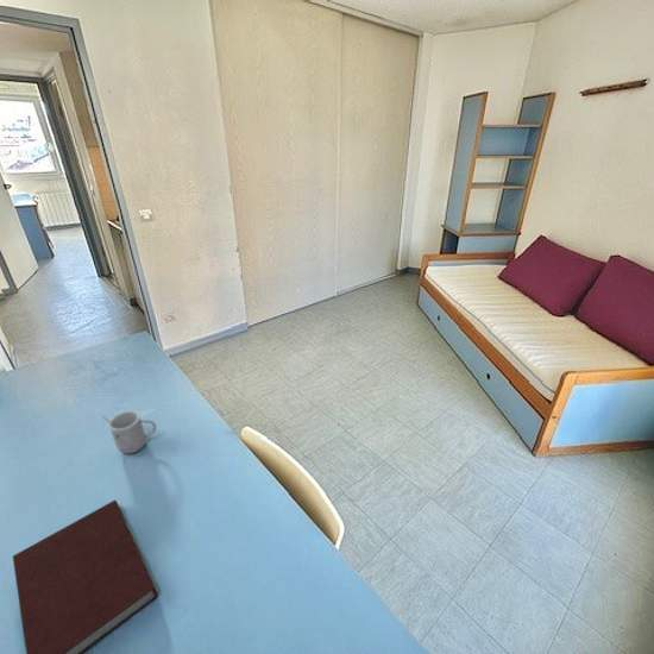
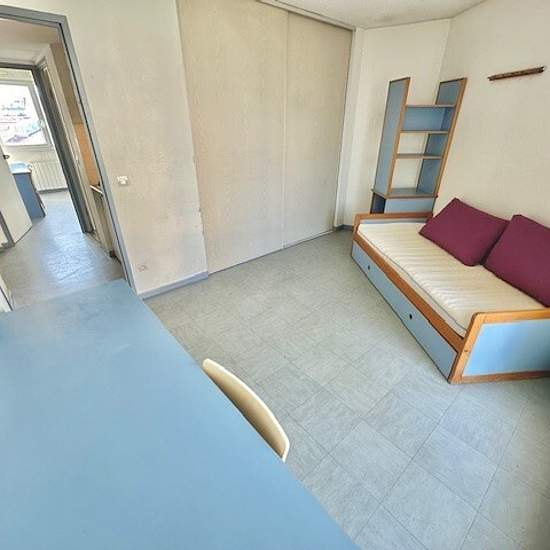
- notebook [12,498,159,654]
- mug [102,410,157,454]
